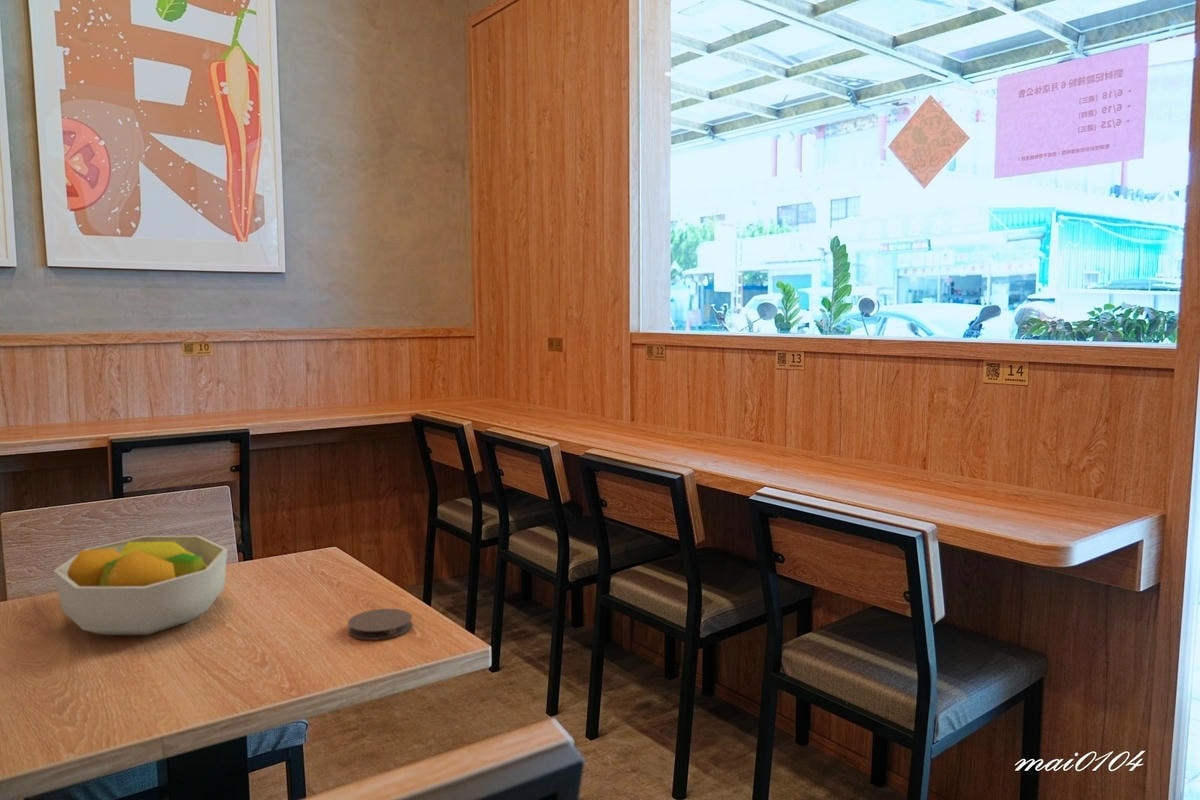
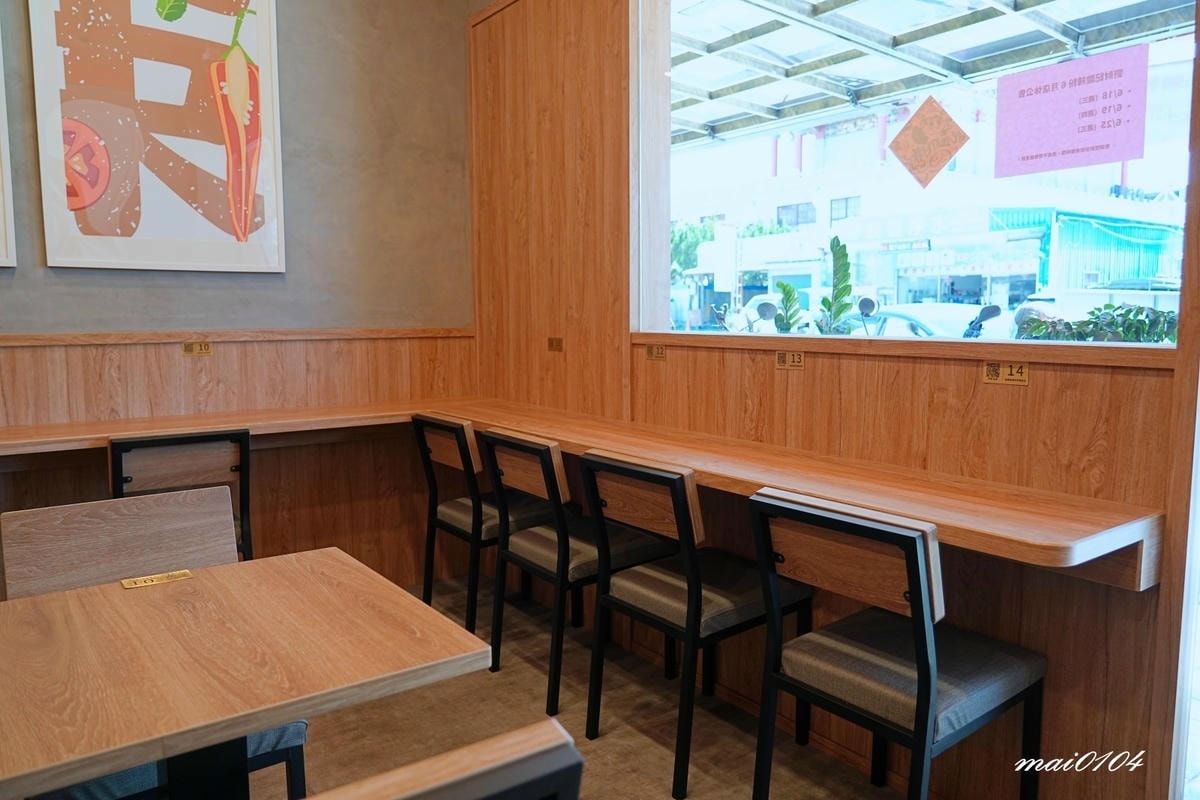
- coaster [347,608,413,641]
- fruit bowl [52,535,228,636]
